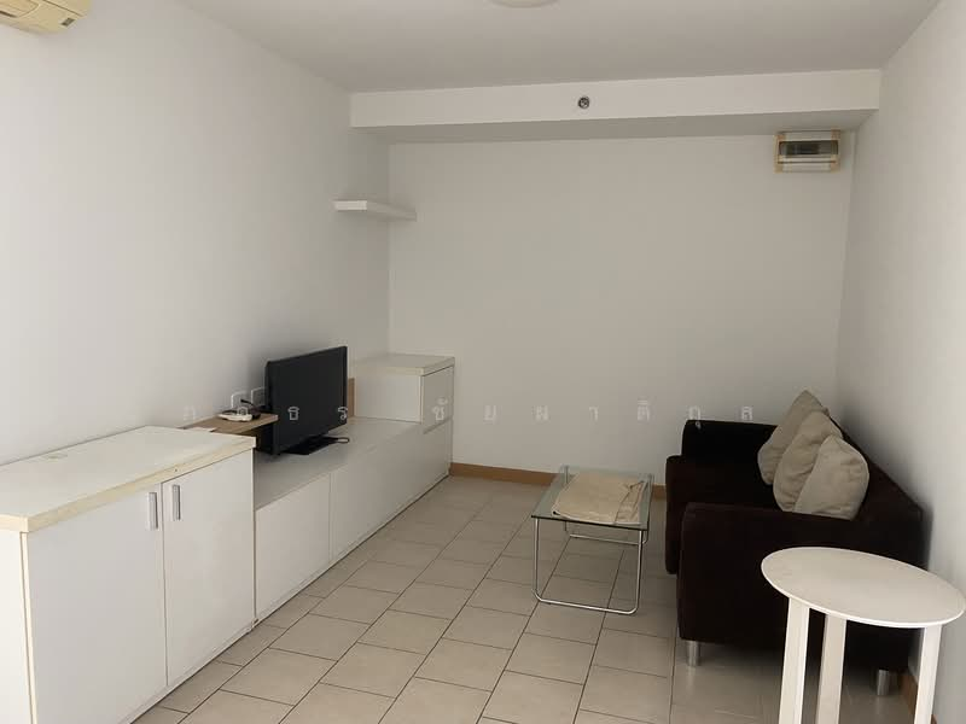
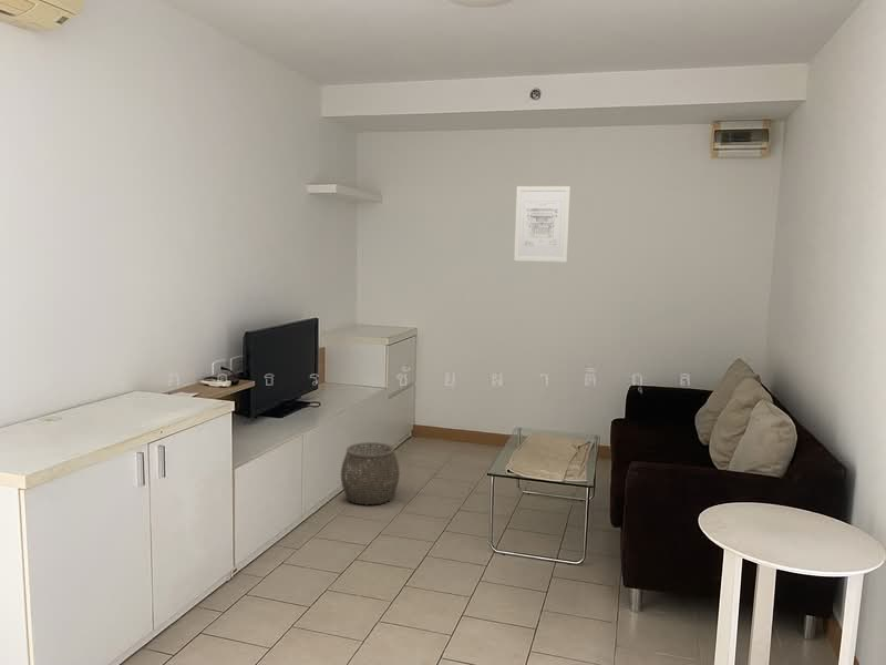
+ wall art [513,185,571,263]
+ woven basket [340,441,401,505]
